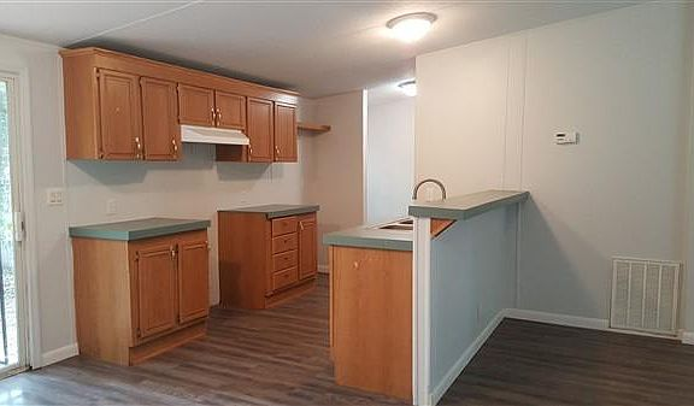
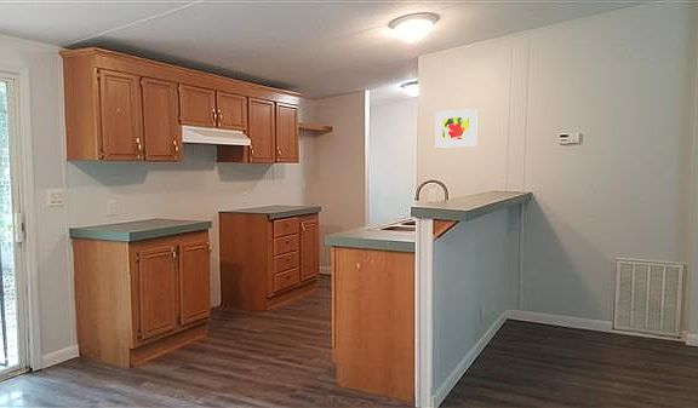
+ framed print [435,108,479,149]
